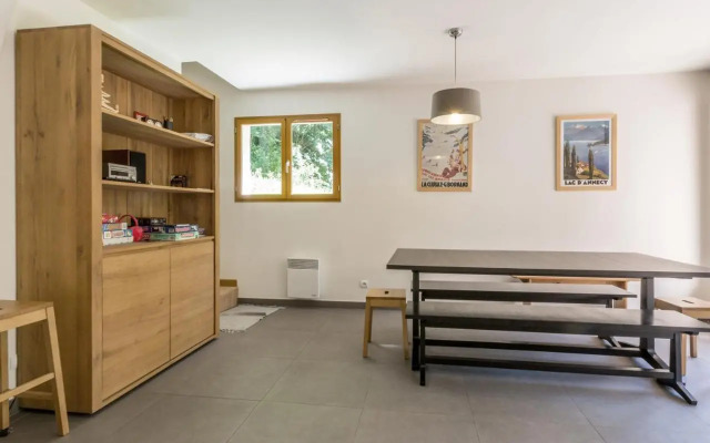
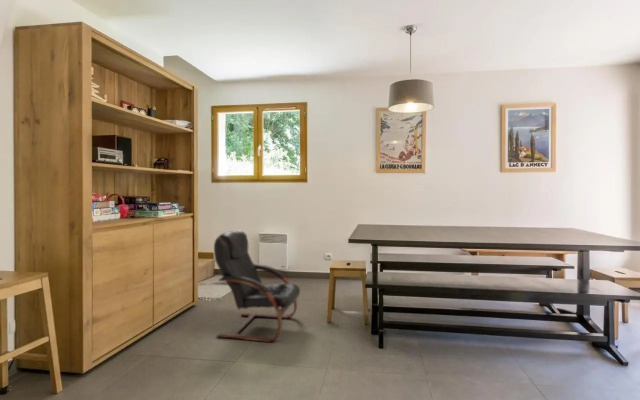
+ armchair [213,230,301,343]
